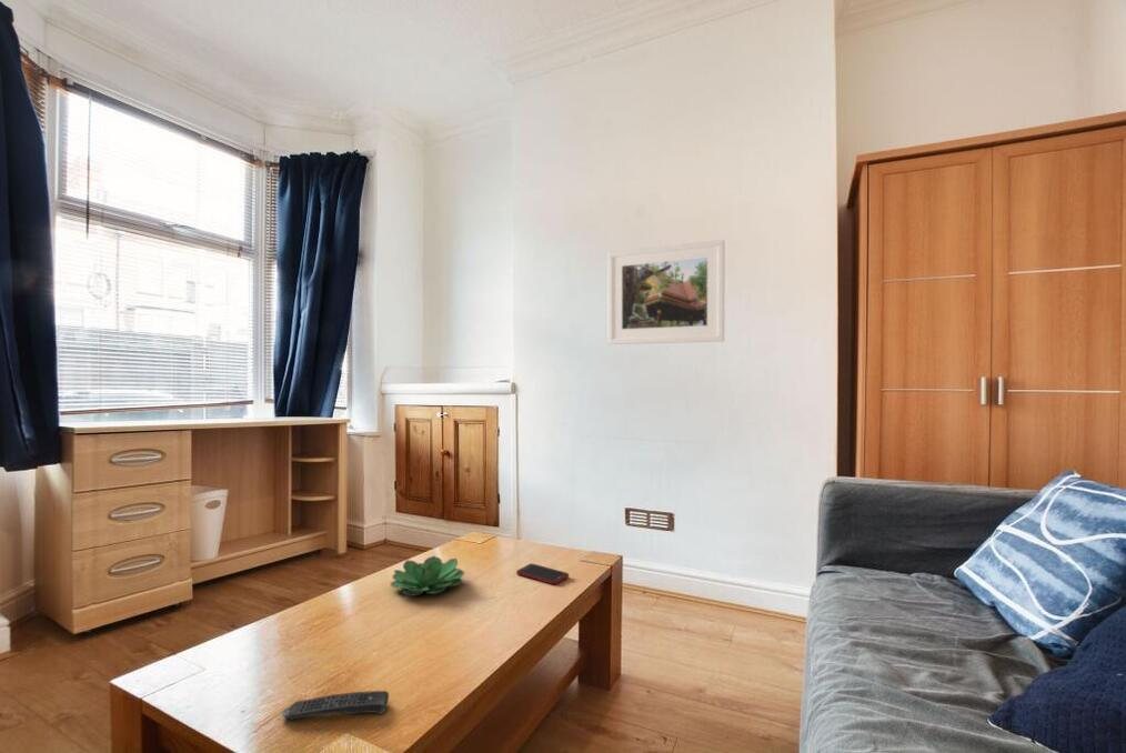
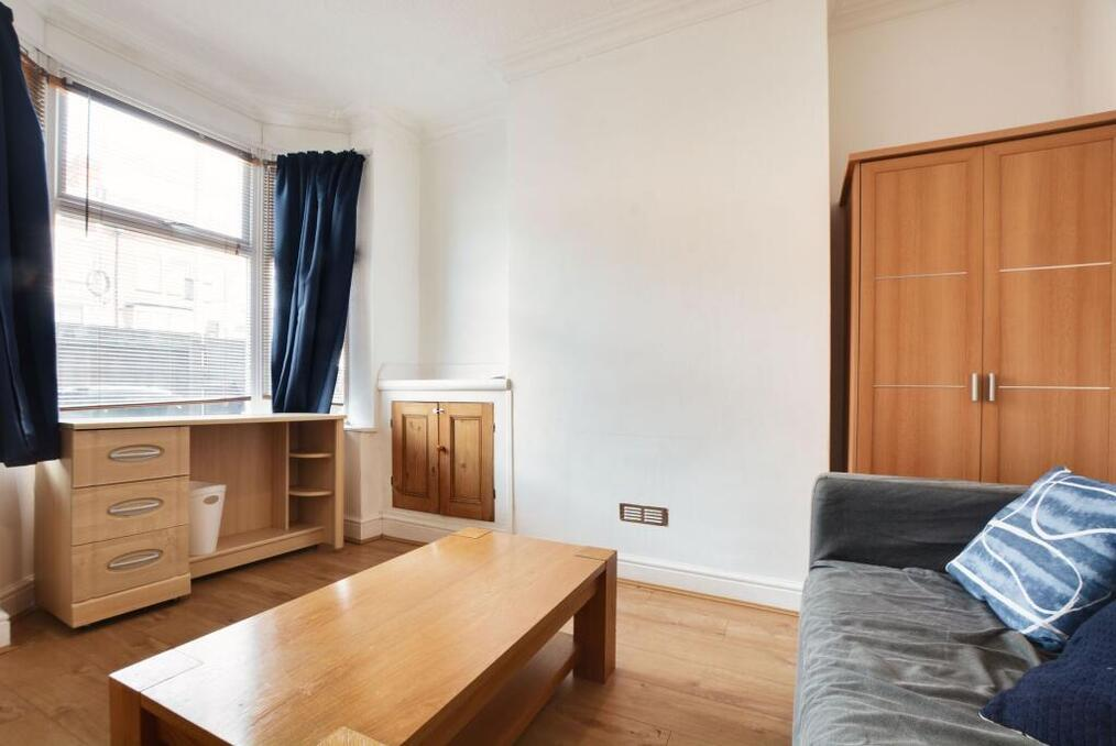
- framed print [607,239,725,345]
- succulent plant [390,555,465,596]
- remote control [281,690,390,721]
- cell phone [515,562,570,585]
